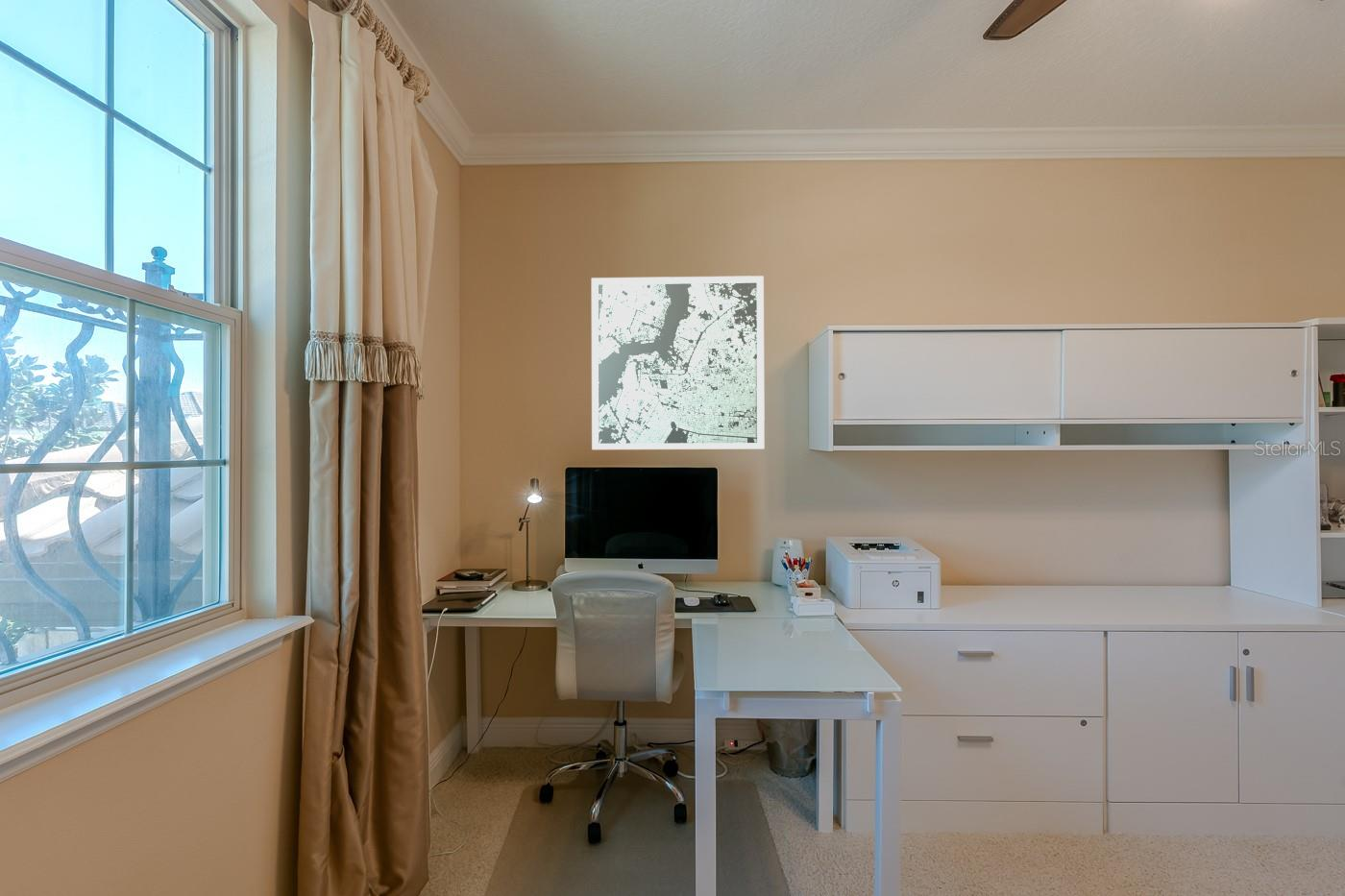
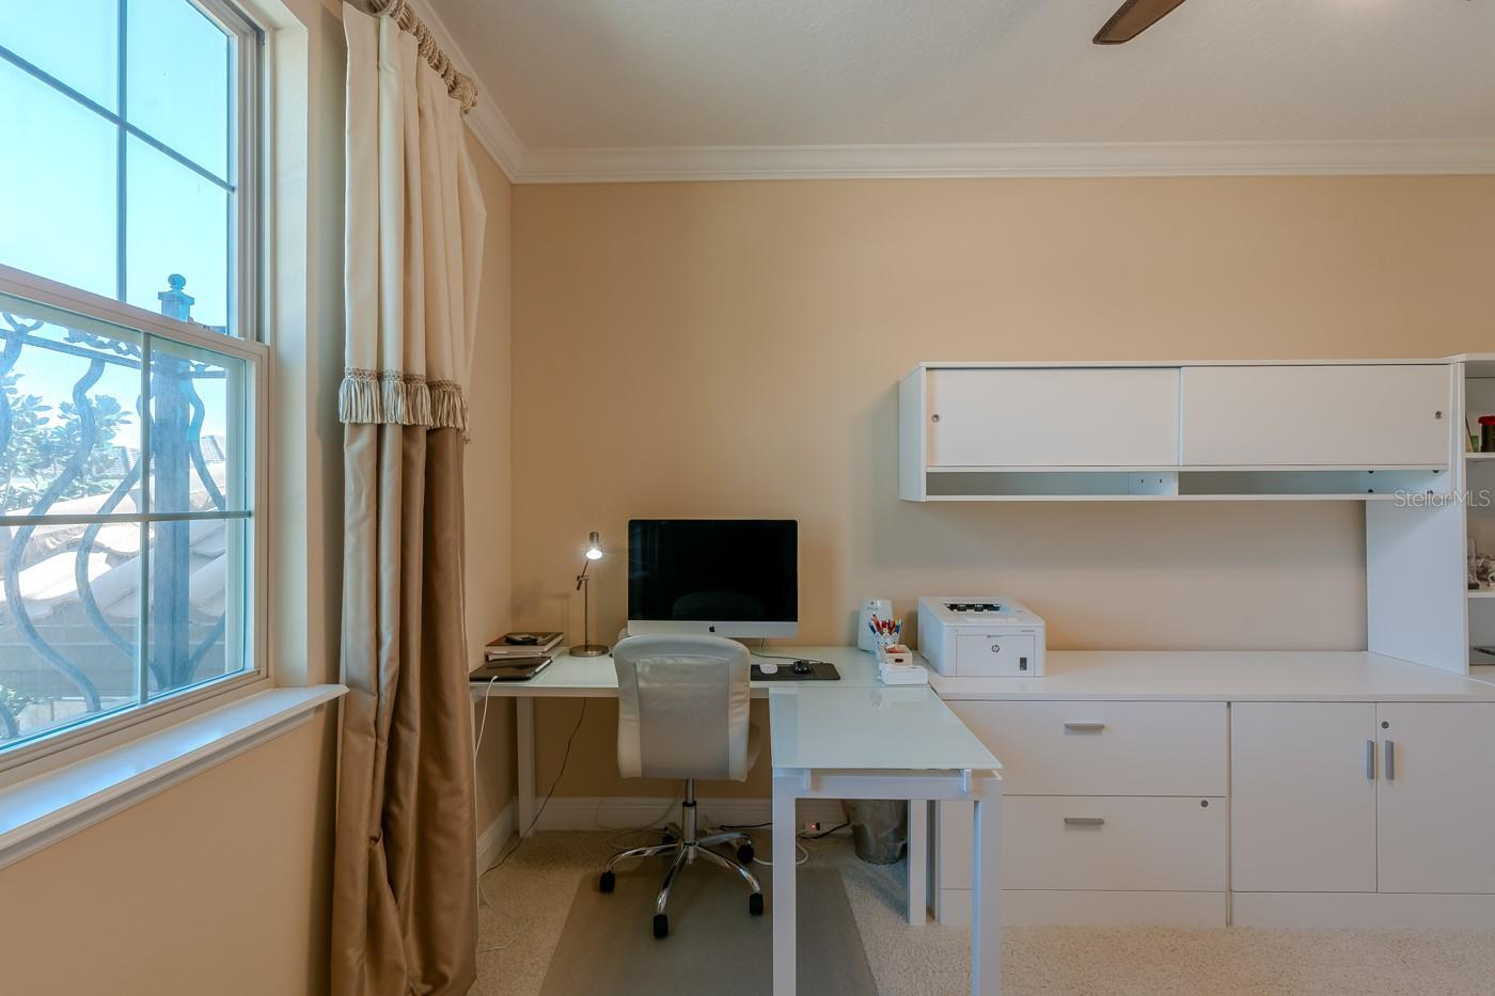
- wall art [591,275,766,450]
